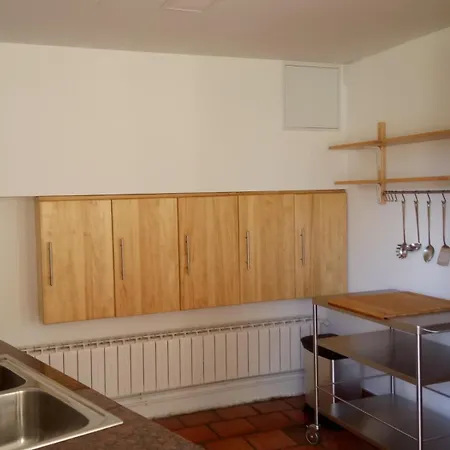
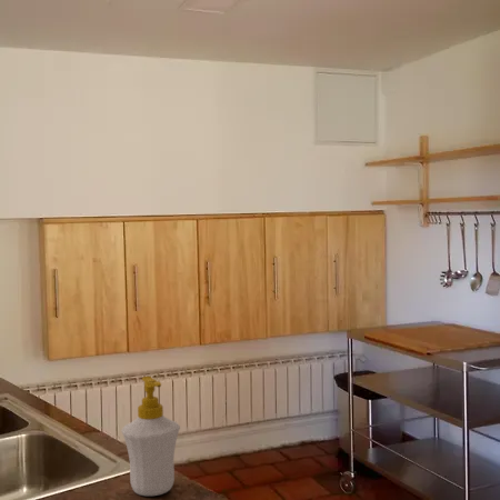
+ soap bottle [120,376,181,497]
